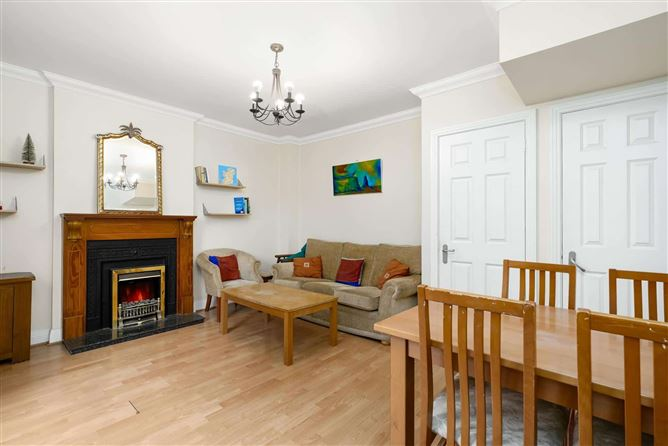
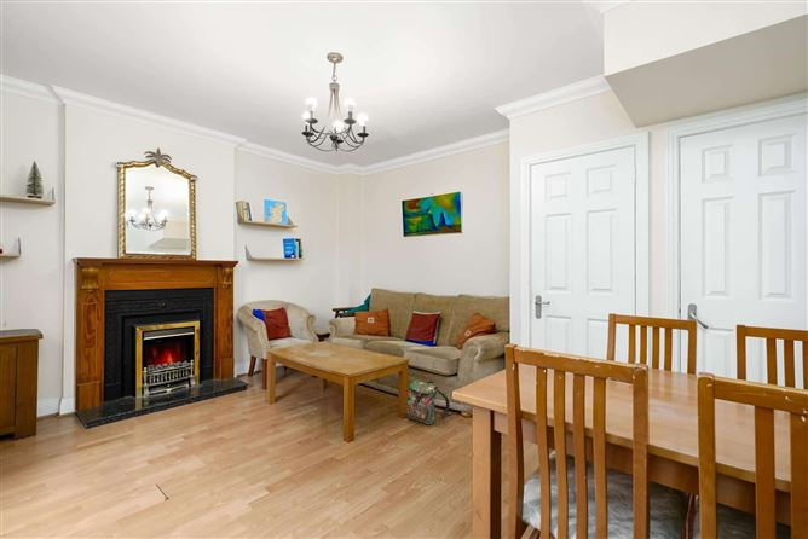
+ backpack [404,379,455,425]
